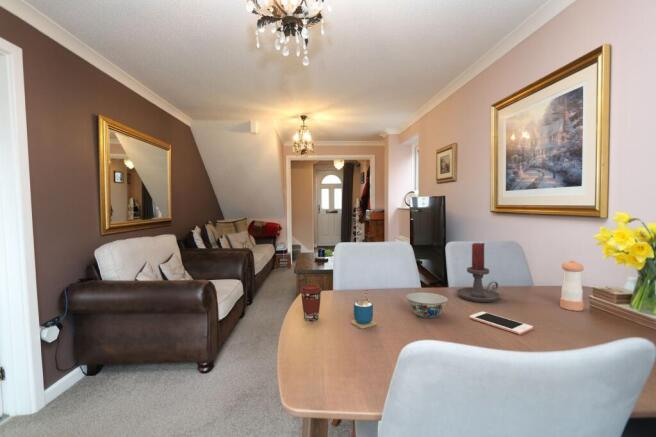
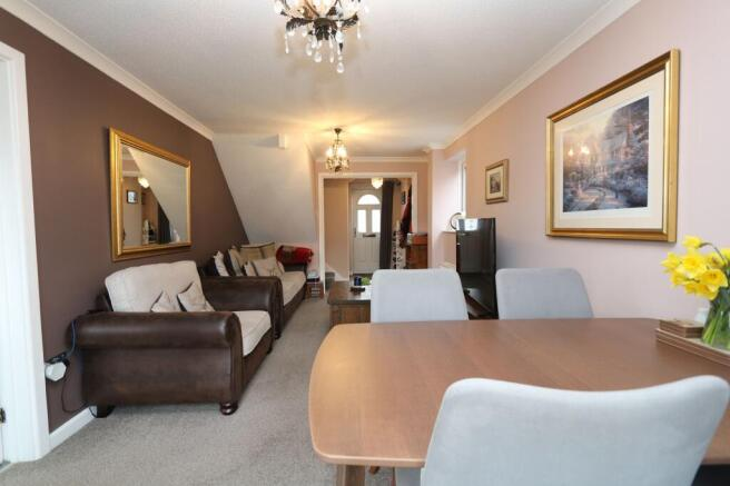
- candle holder [455,242,501,303]
- pepper shaker [559,259,585,312]
- chinaware [405,292,448,319]
- cell phone [468,311,534,335]
- cup [350,288,377,329]
- coffee cup [299,284,323,322]
